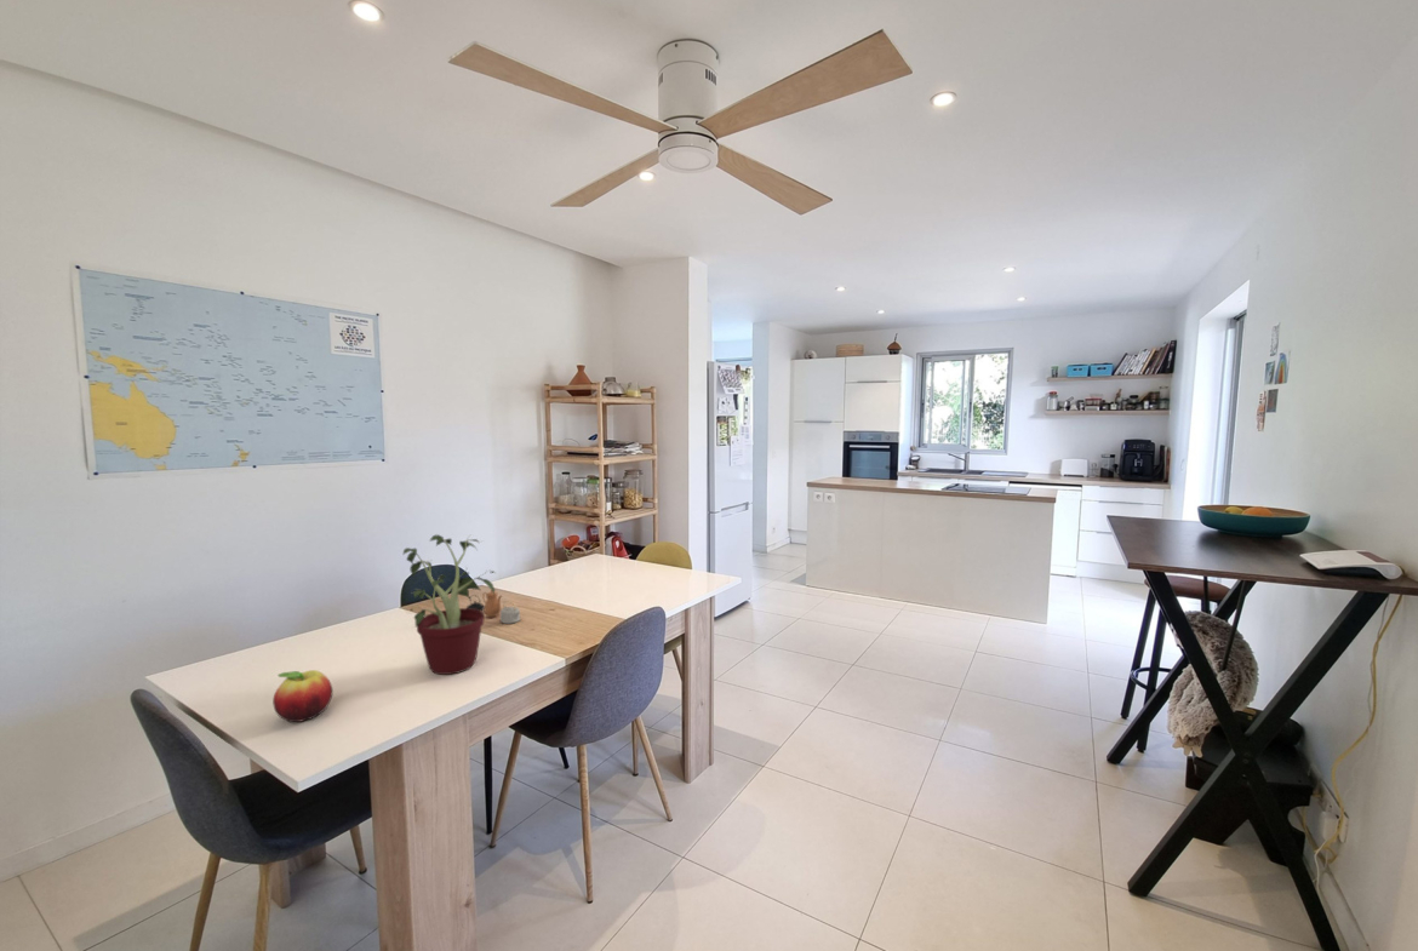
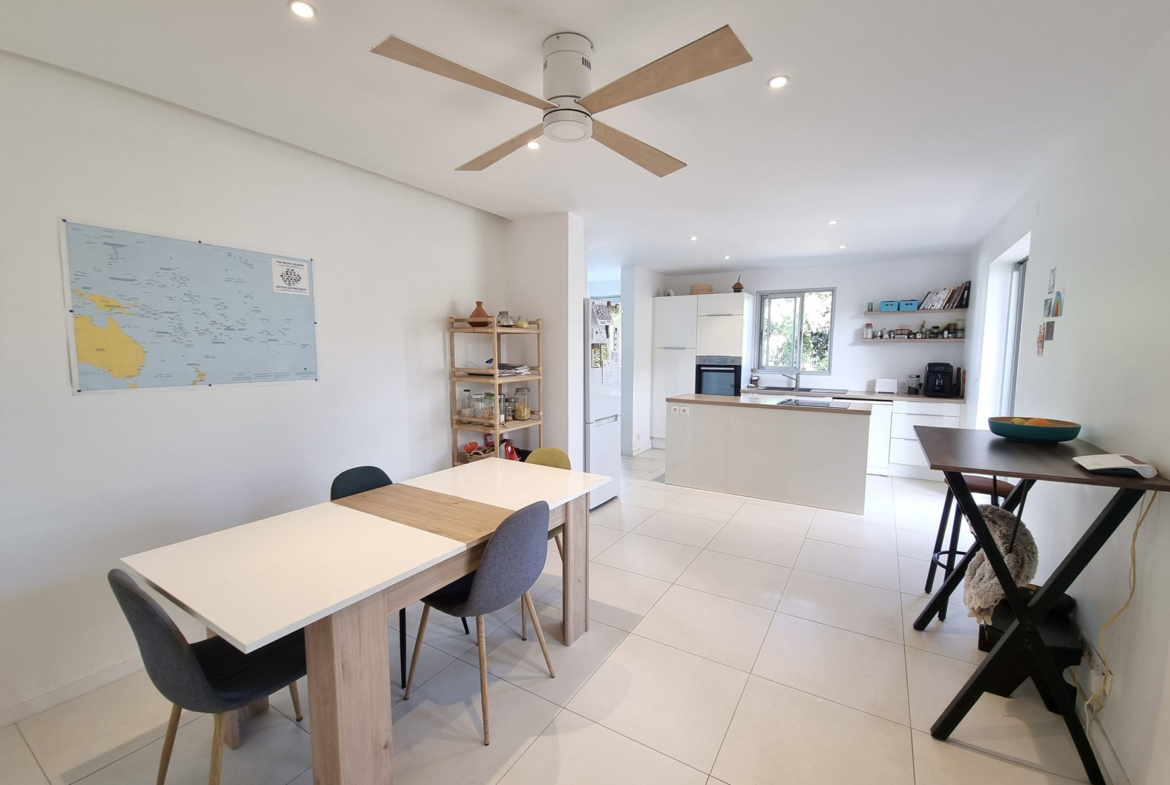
- fruit [271,669,335,723]
- potted plant [402,533,497,676]
- teapot [465,589,521,625]
